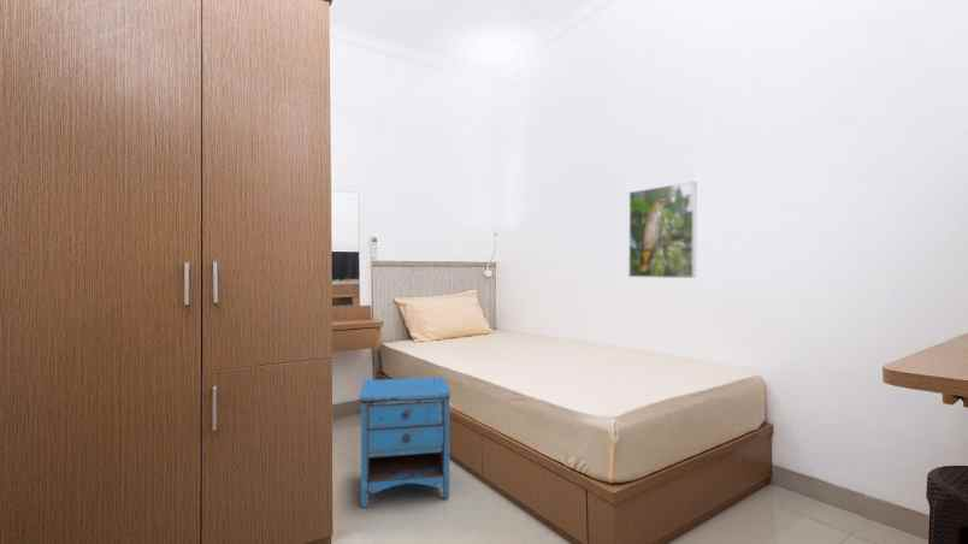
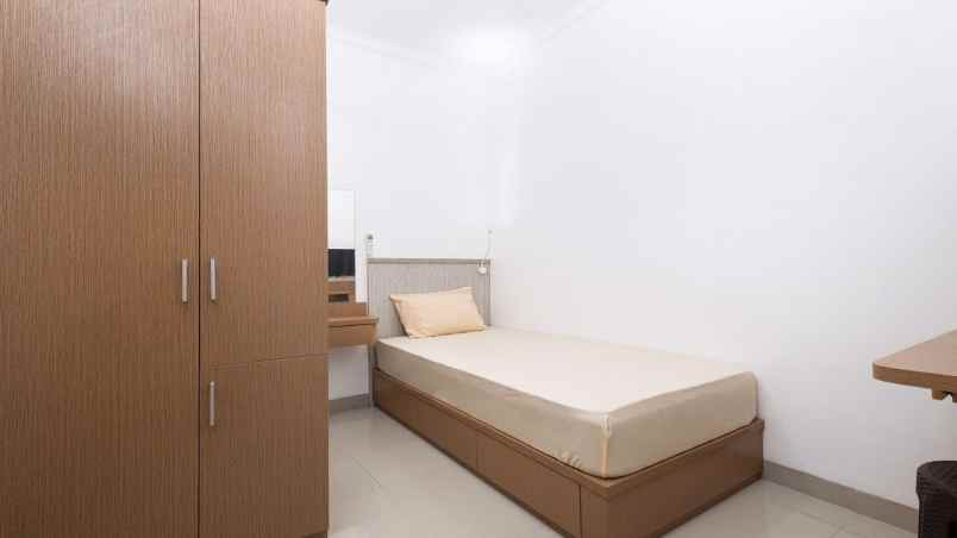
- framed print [627,181,697,279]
- nightstand [359,376,453,509]
